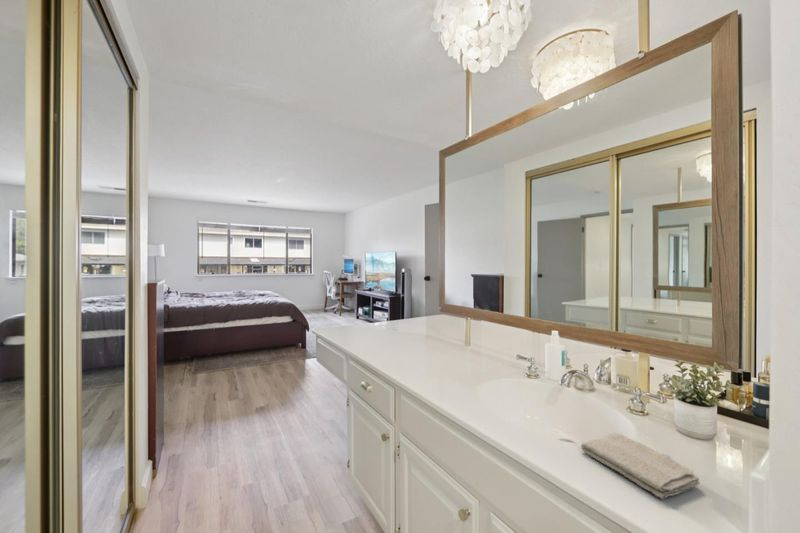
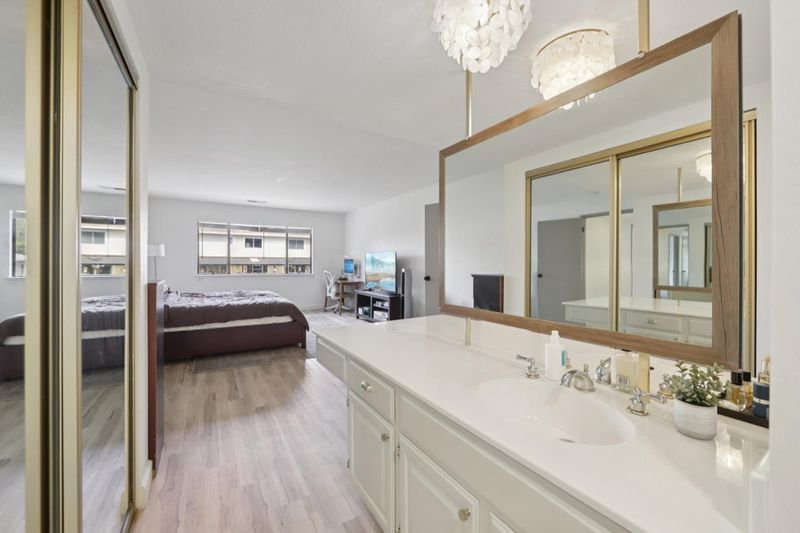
- washcloth [580,432,701,500]
